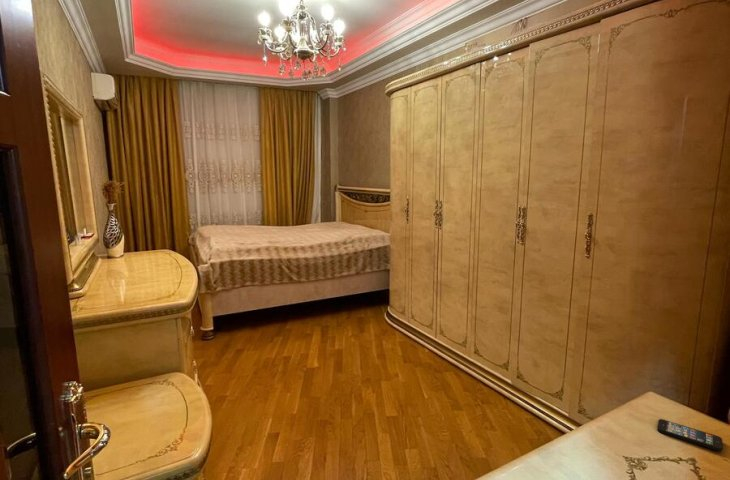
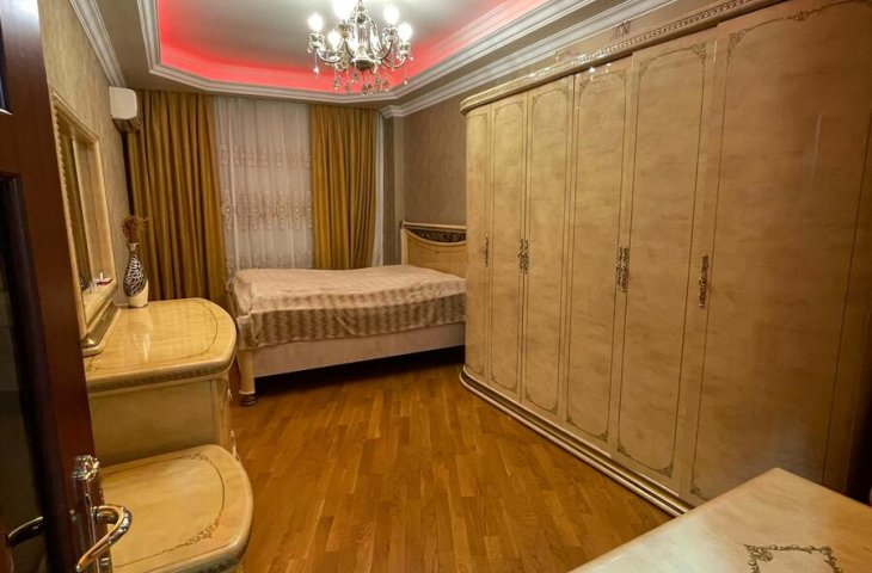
- smartphone [656,418,724,452]
